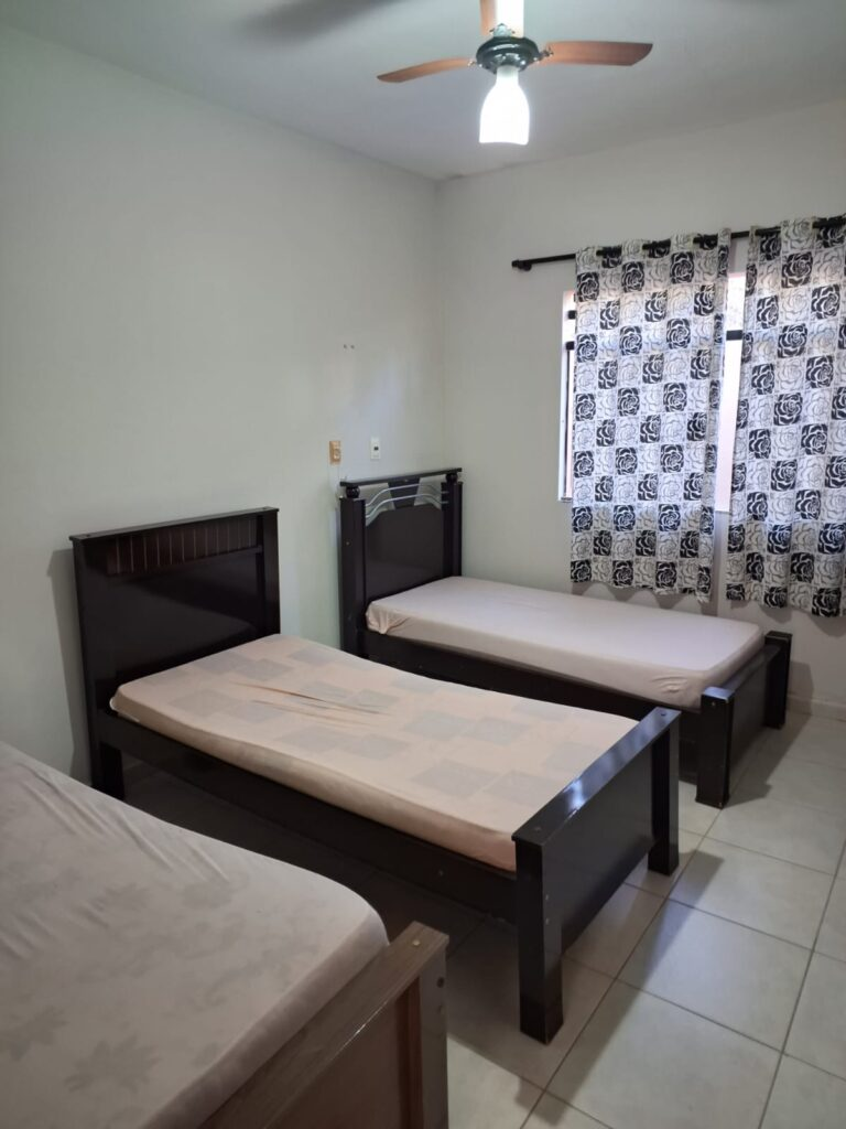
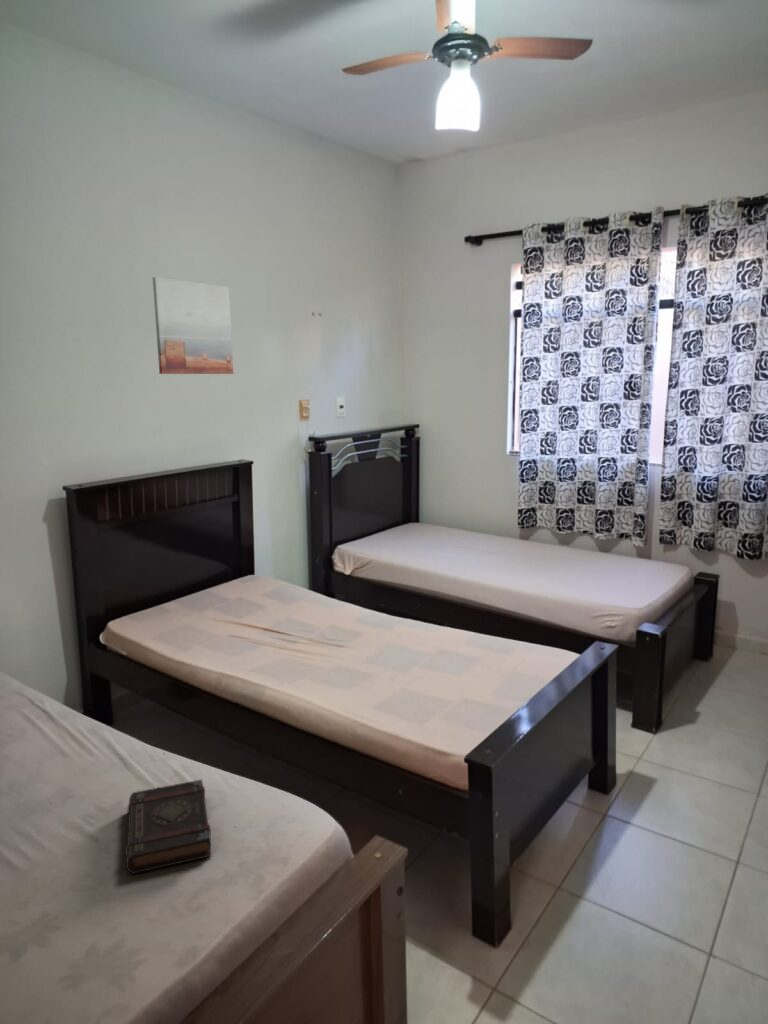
+ book [124,778,212,875]
+ wall art [151,276,234,375]
